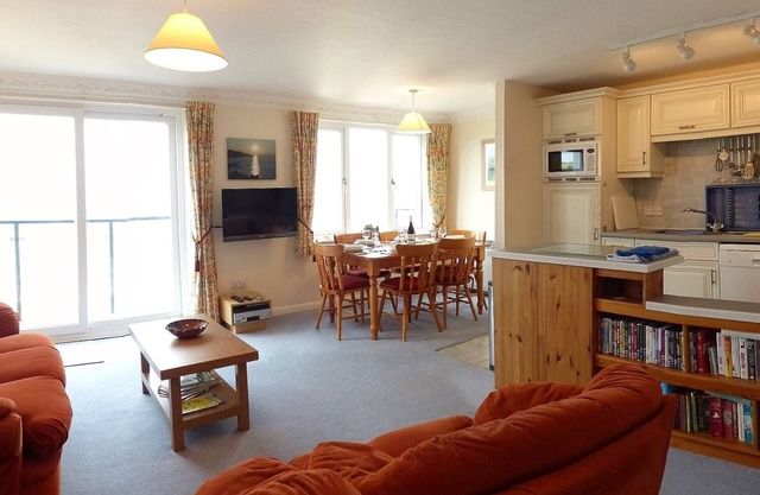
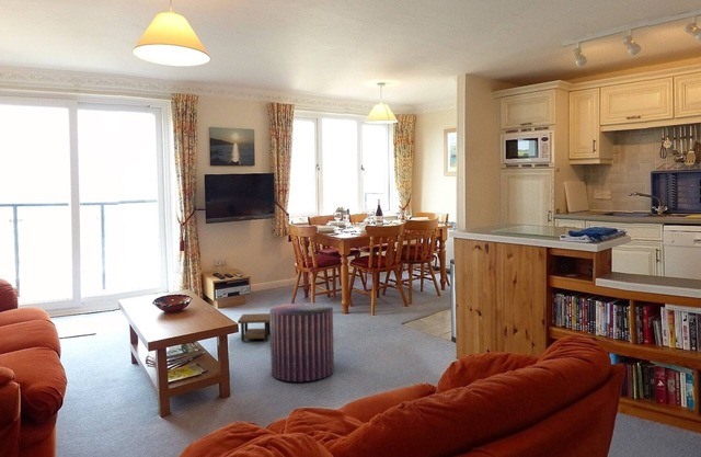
+ side table [237,312,271,342]
+ stool [269,301,335,382]
